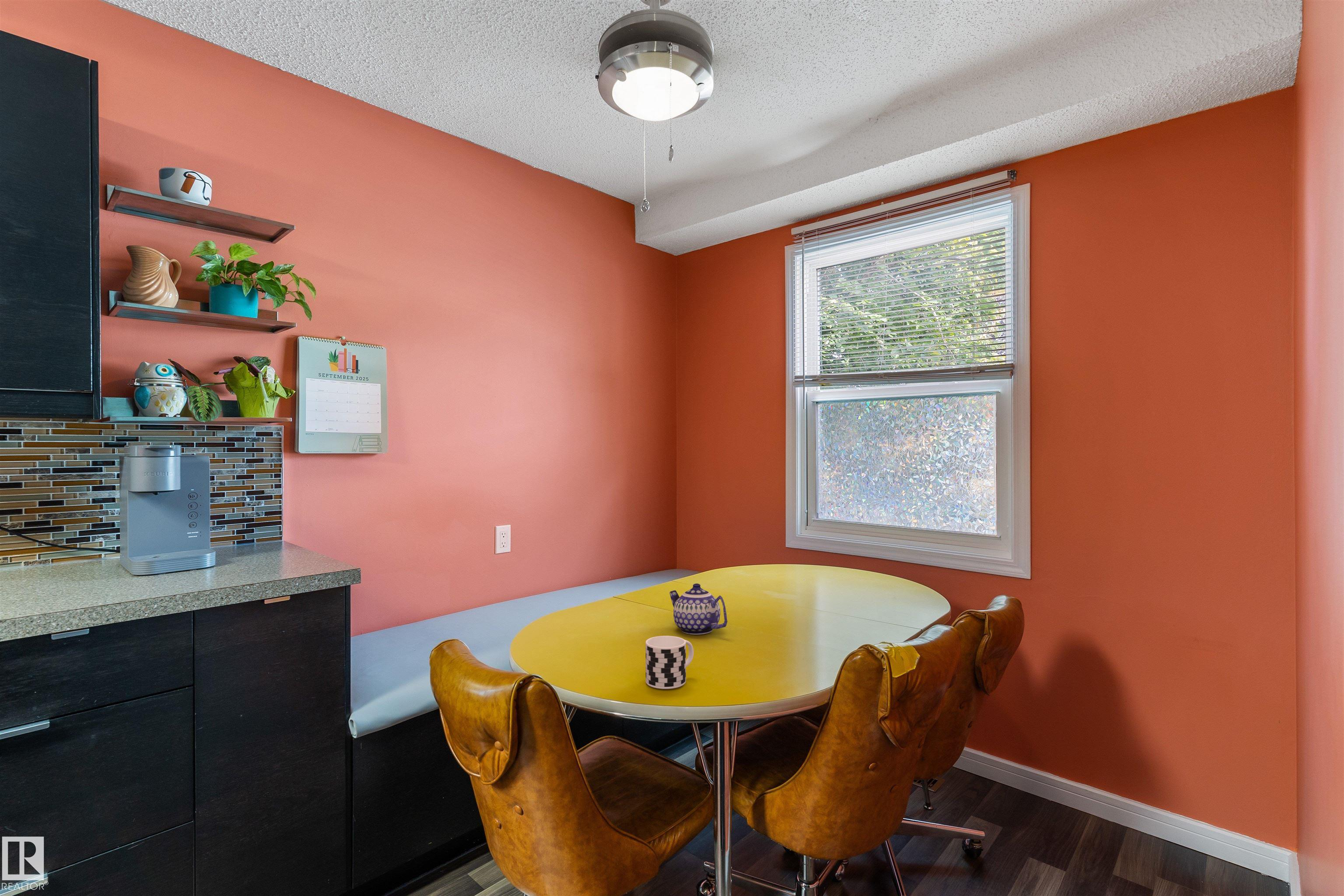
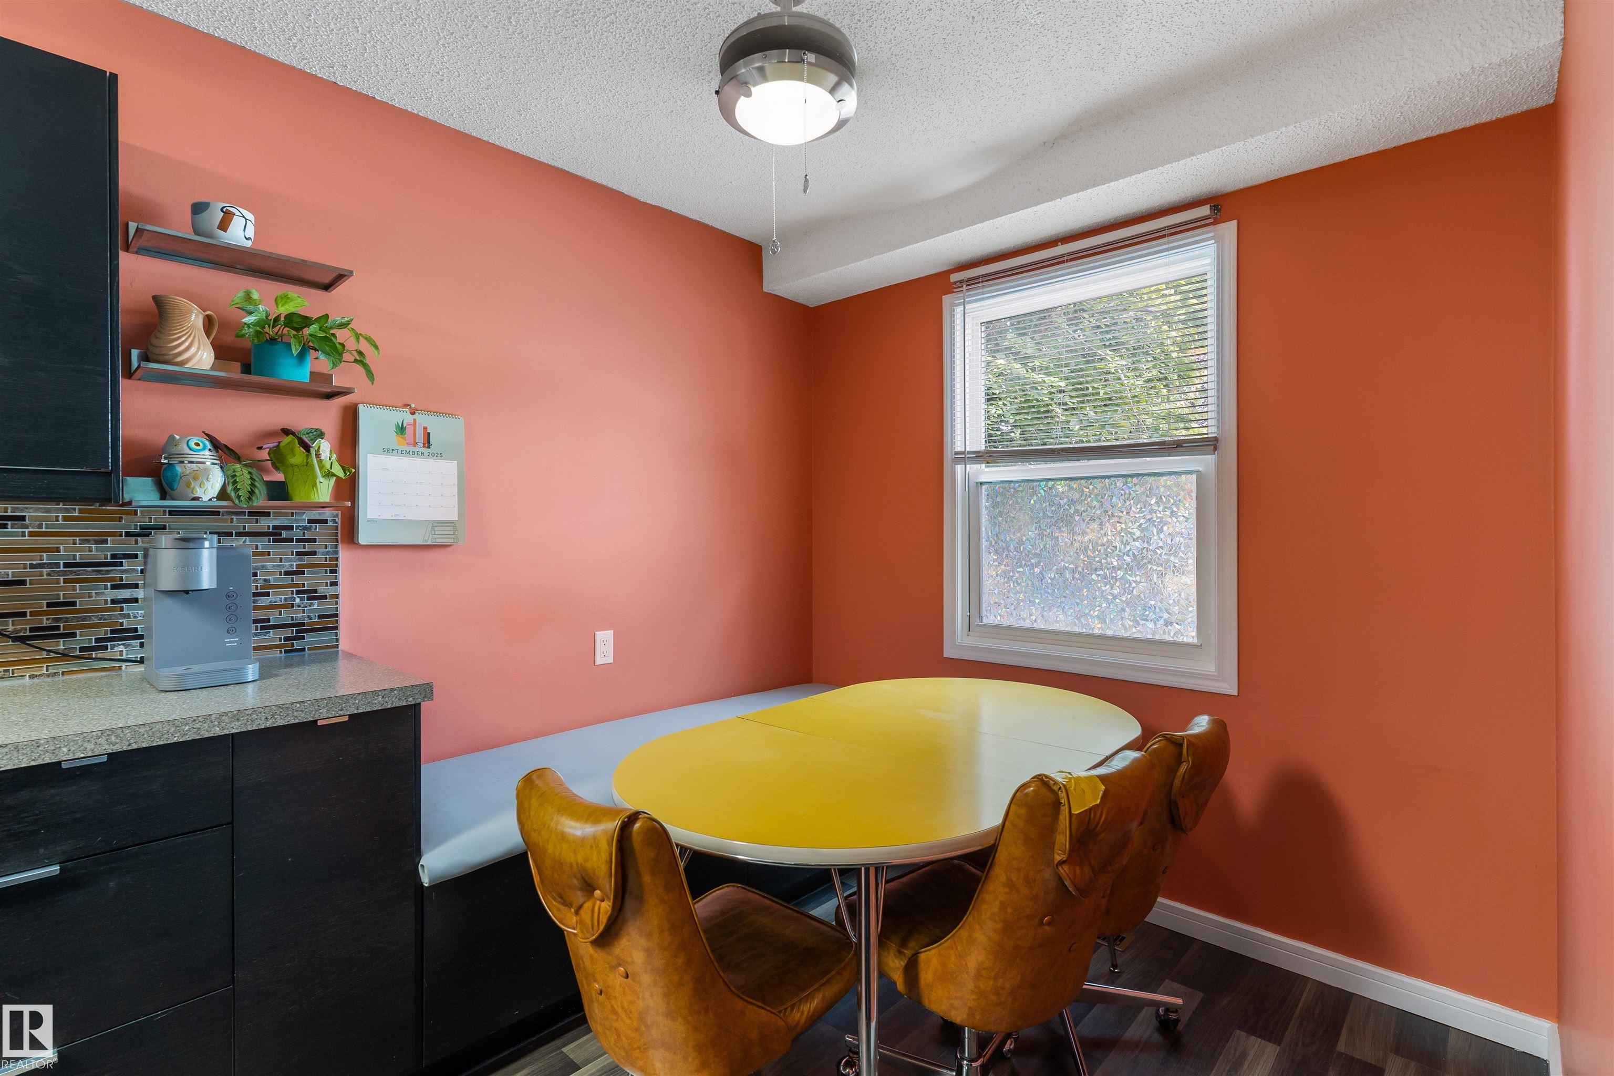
- cup [645,635,694,690]
- teapot [669,583,728,635]
